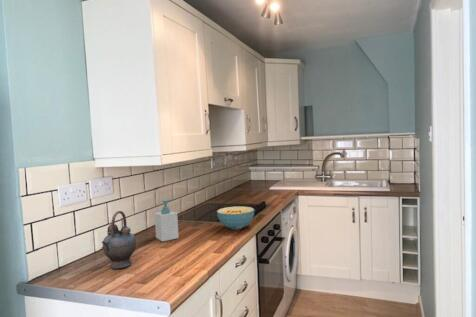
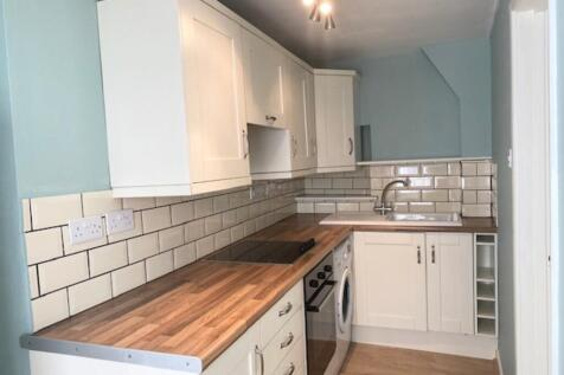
- teapot [101,210,137,269]
- cereal bowl [216,206,255,231]
- soap bottle [154,198,180,242]
